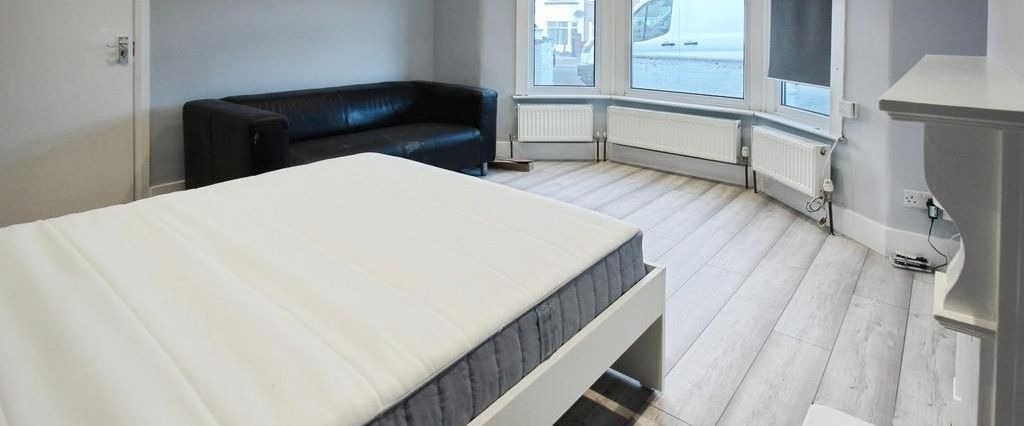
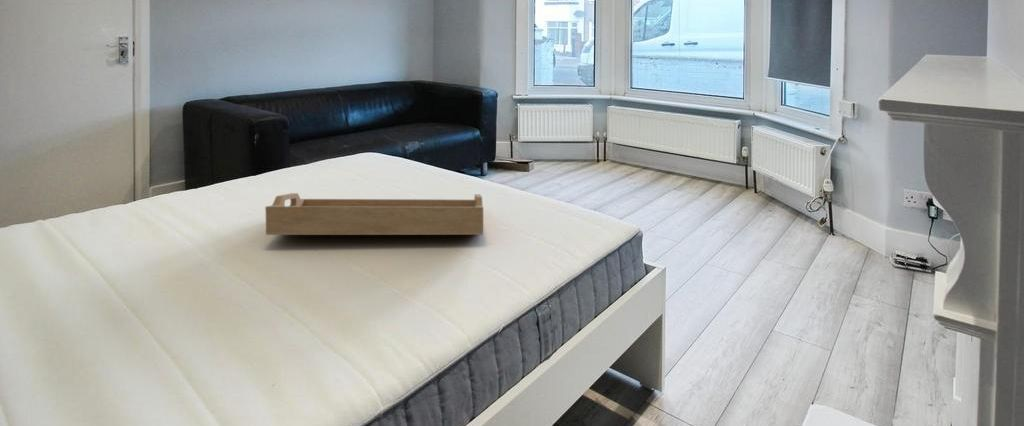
+ serving tray [264,192,484,236]
